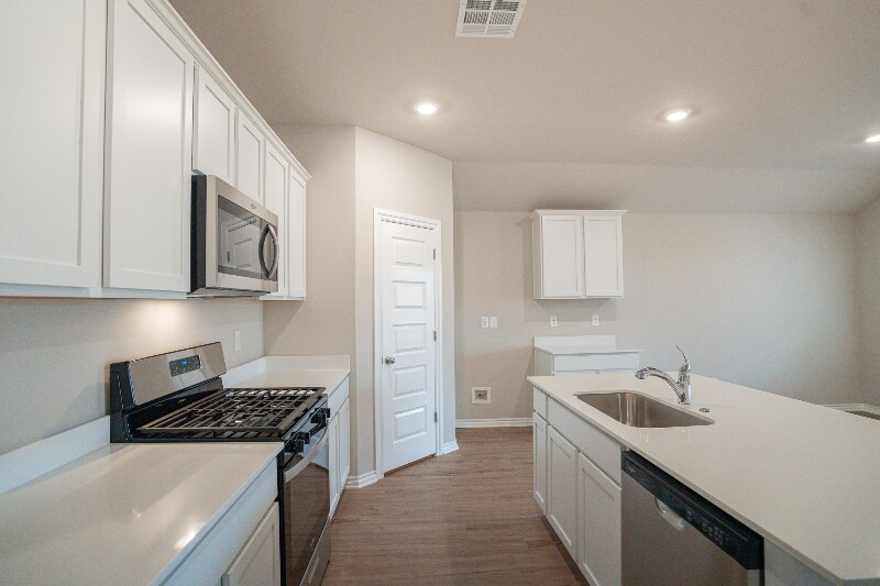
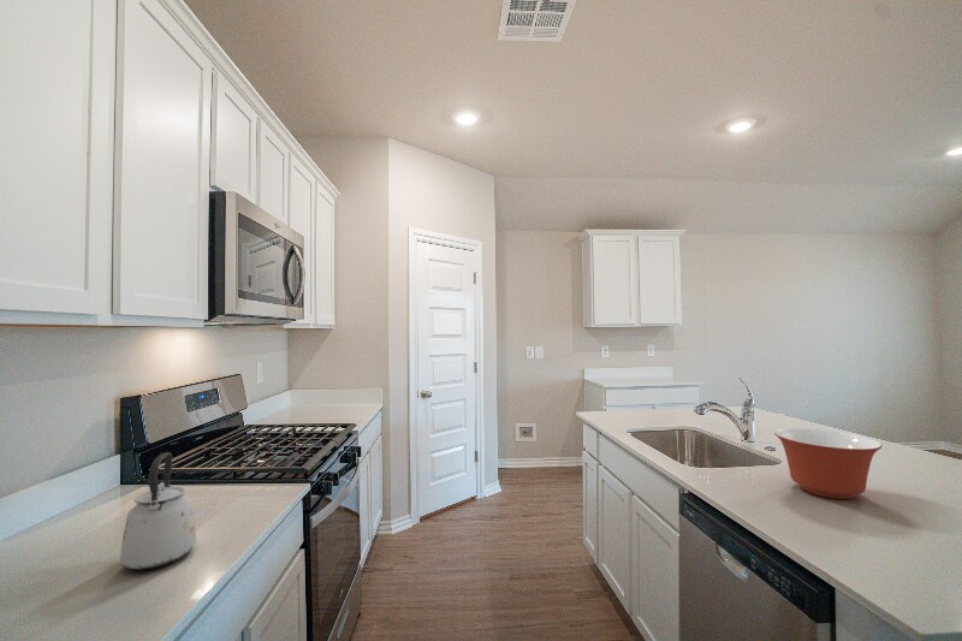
+ kettle [119,451,197,571]
+ mixing bowl [773,427,884,500]
